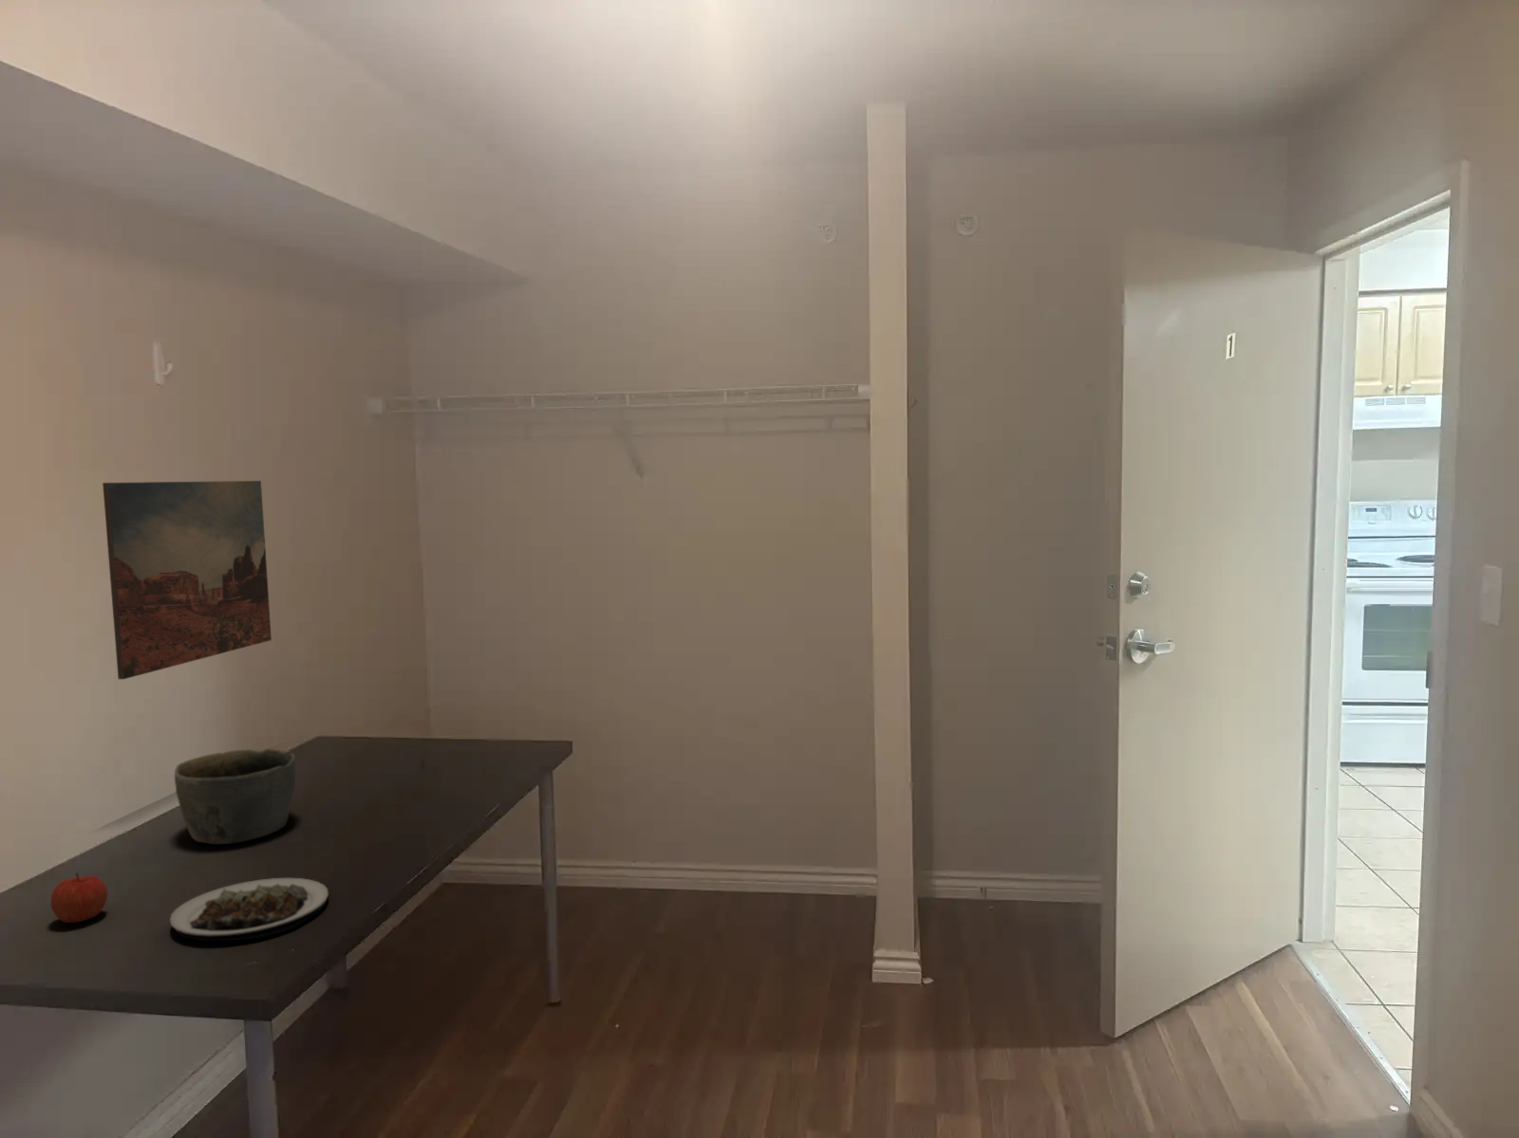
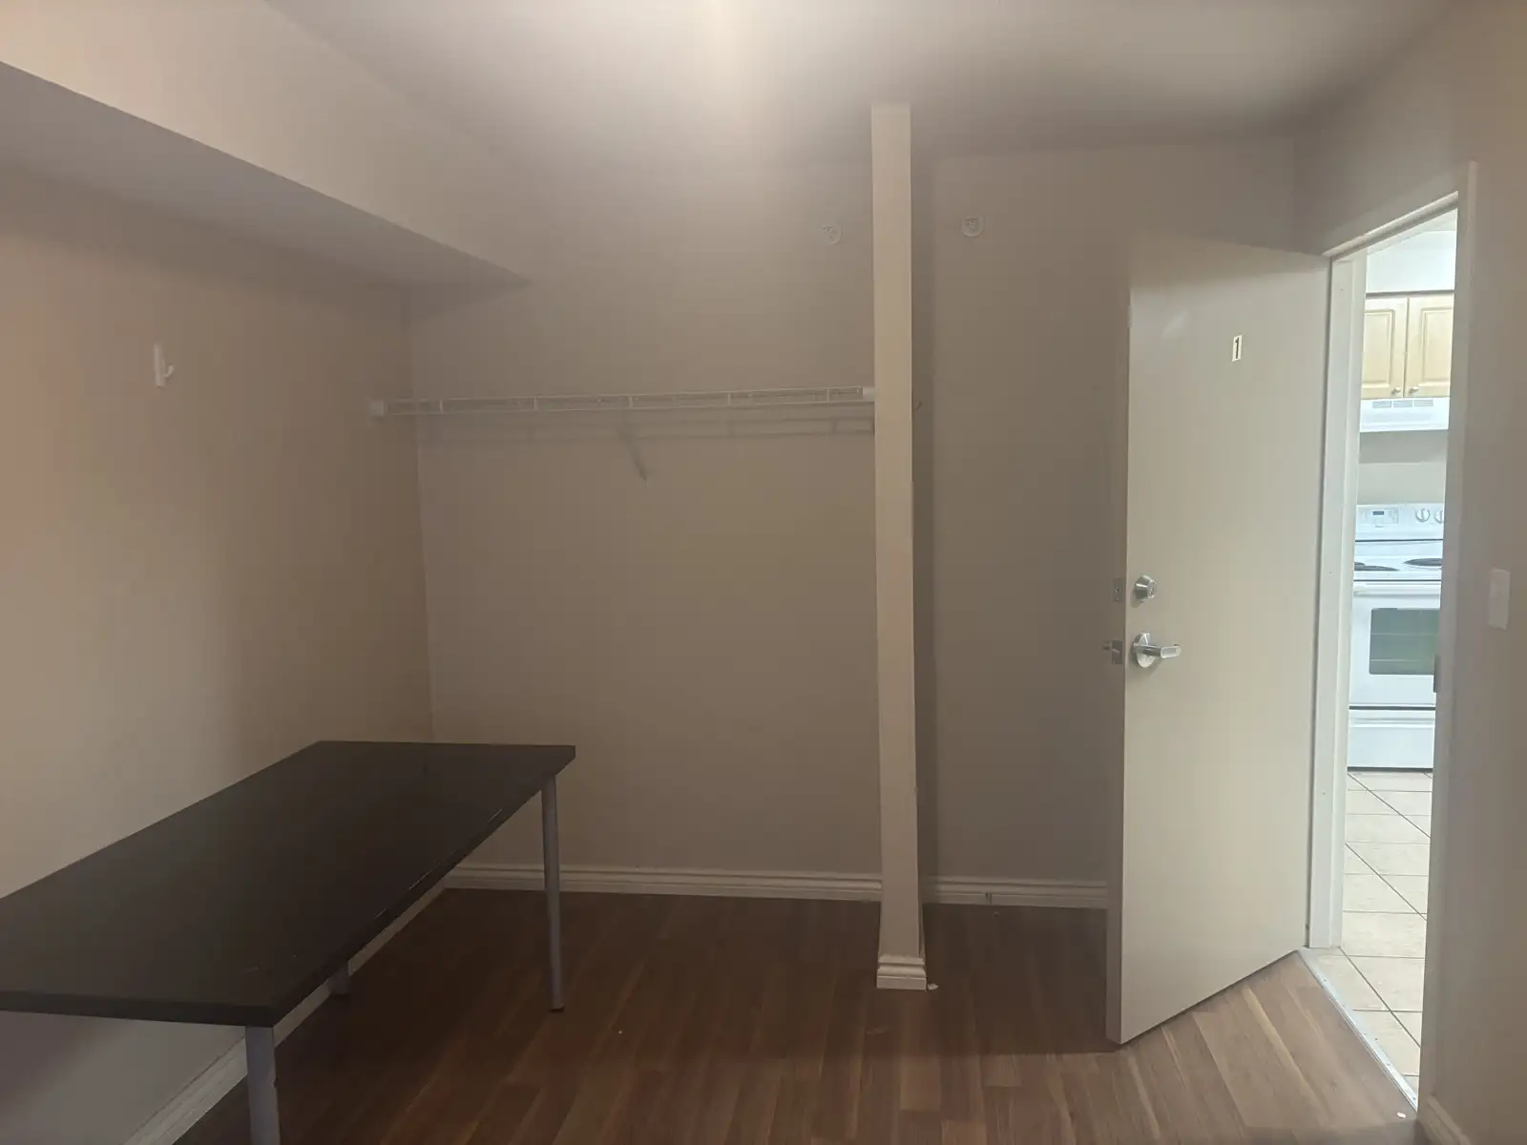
- plate [169,877,329,942]
- apple [49,871,108,924]
- wall art [102,479,273,680]
- bowl [173,748,297,845]
